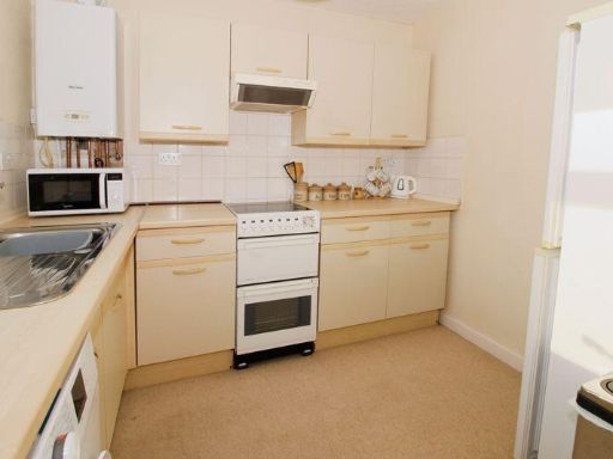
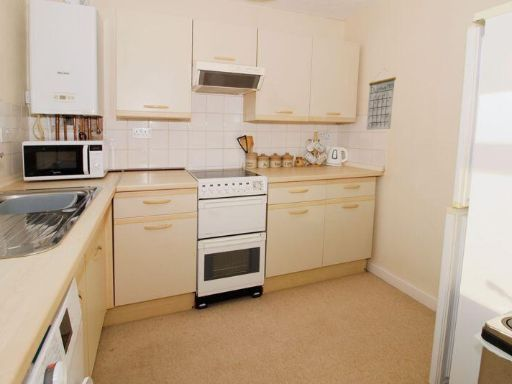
+ calendar [365,68,397,131]
